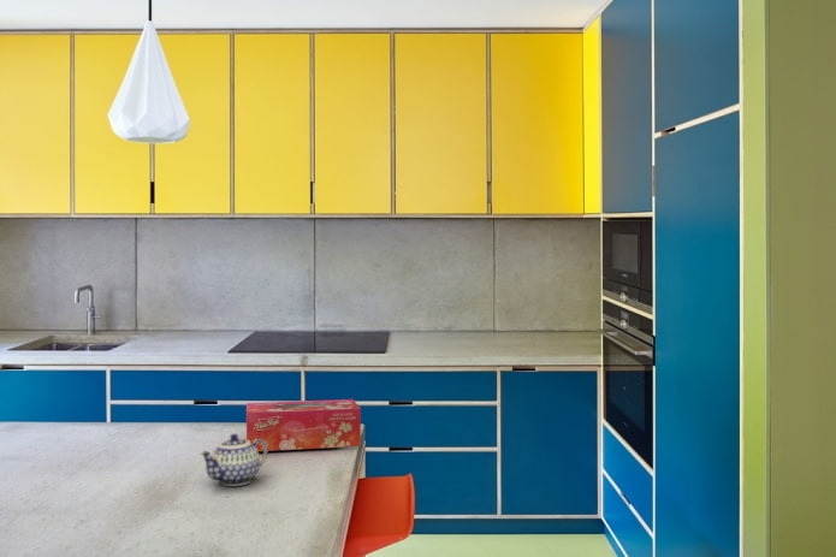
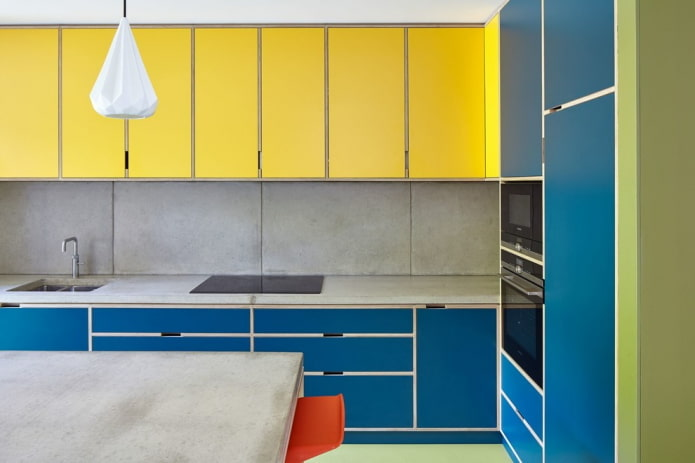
- tissue box [245,398,362,452]
- teapot [200,433,268,487]
